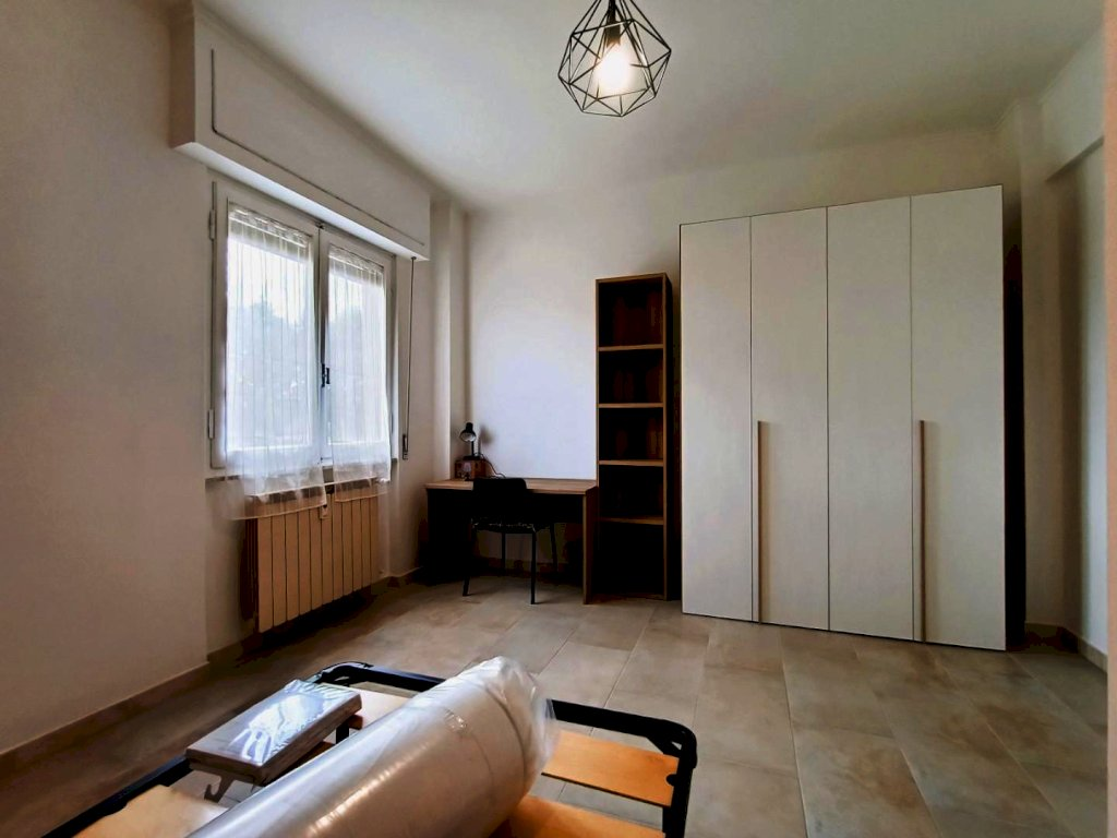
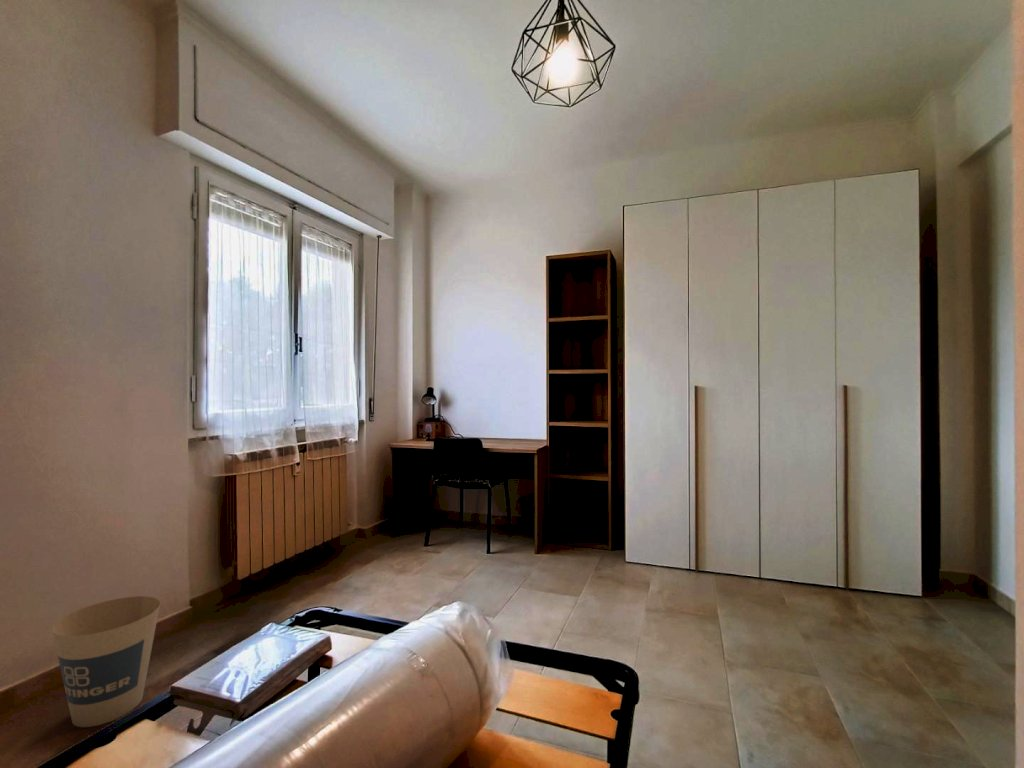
+ trash can [51,595,161,728]
